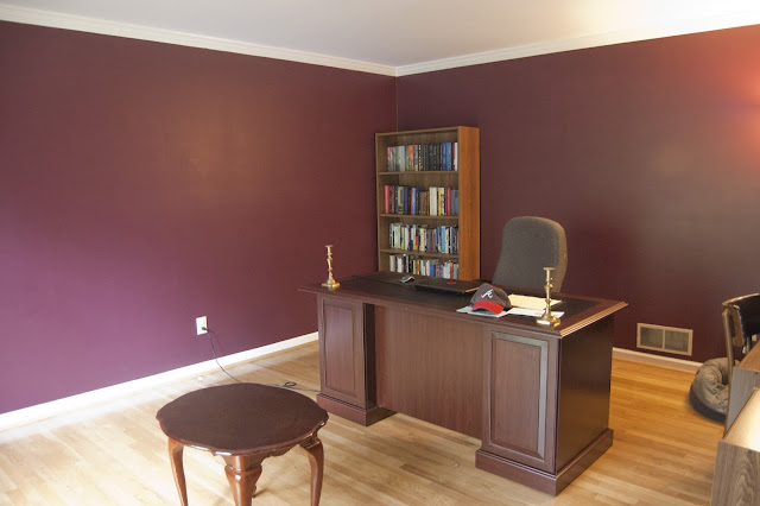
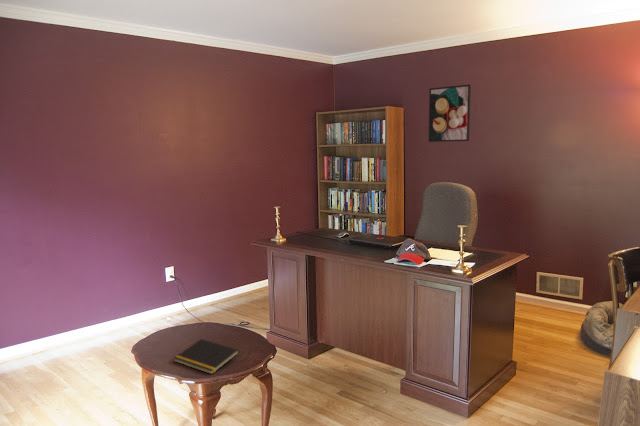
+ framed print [428,84,472,143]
+ notepad [172,338,240,375]
